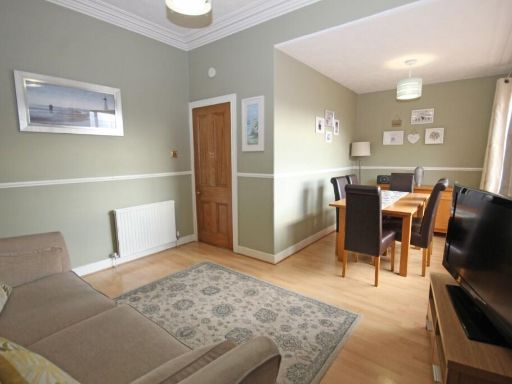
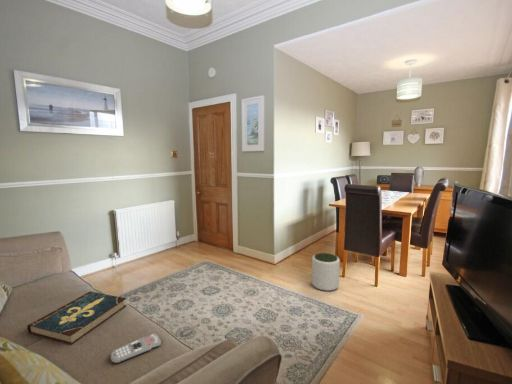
+ book [26,291,127,346]
+ remote control [110,332,162,364]
+ plant pot [311,252,341,292]
